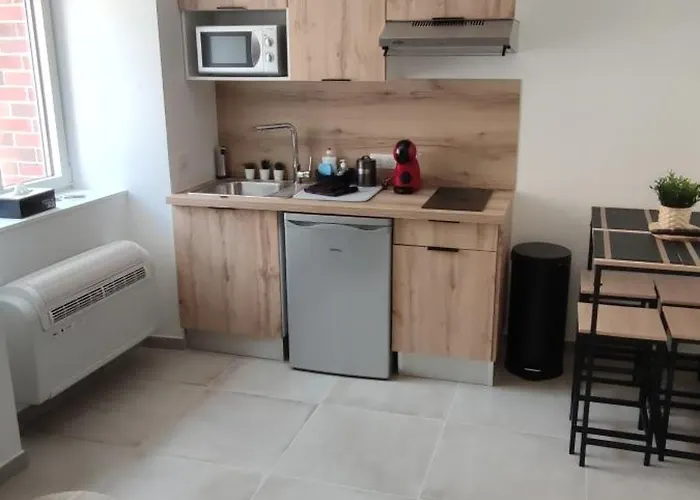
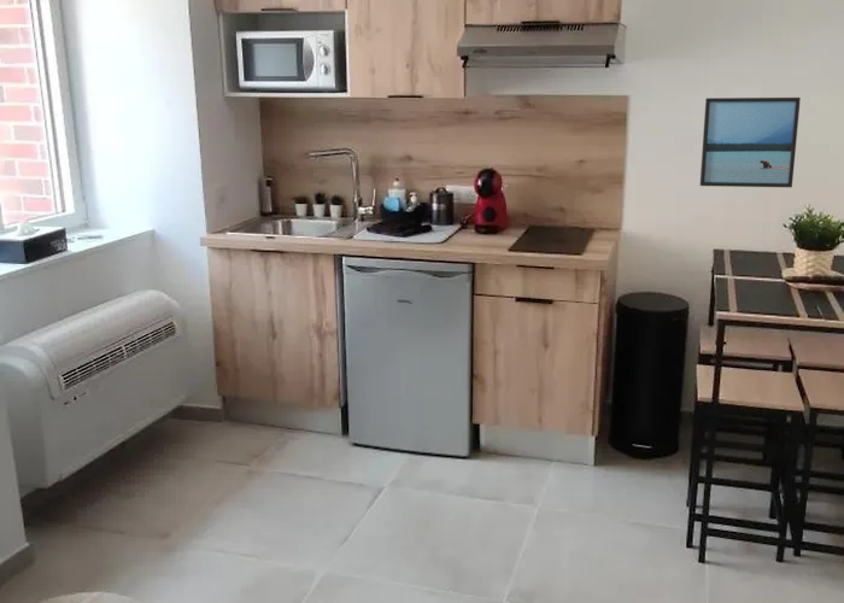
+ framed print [699,96,802,188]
